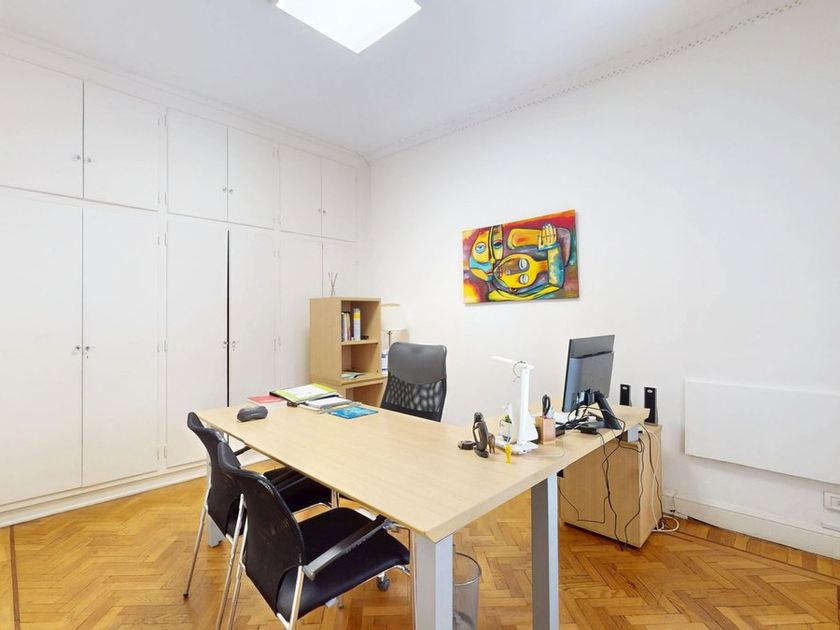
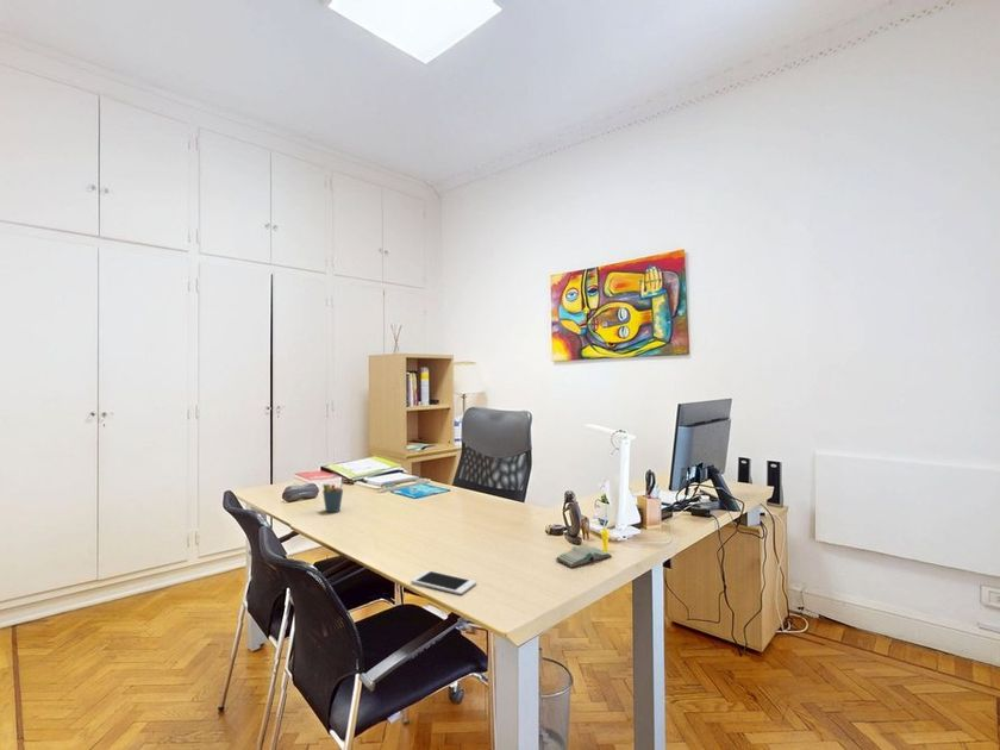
+ cell phone [410,569,477,595]
+ book [555,545,613,569]
+ pen holder [321,479,345,513]
